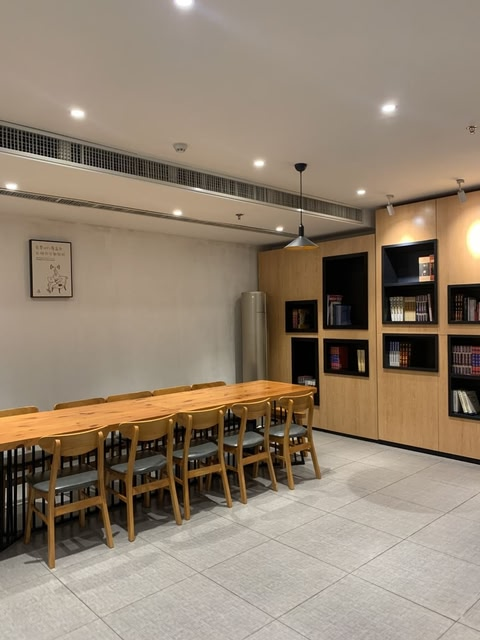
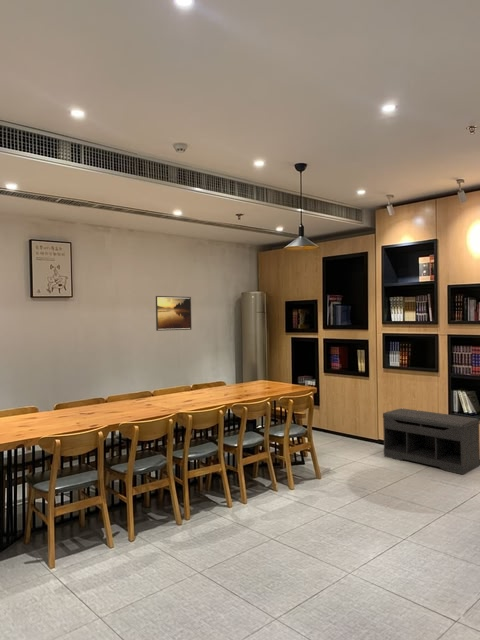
+ bench [382,407,480,476]
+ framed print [155,295,192,332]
